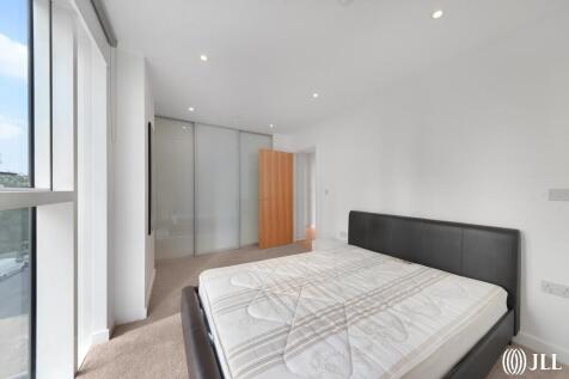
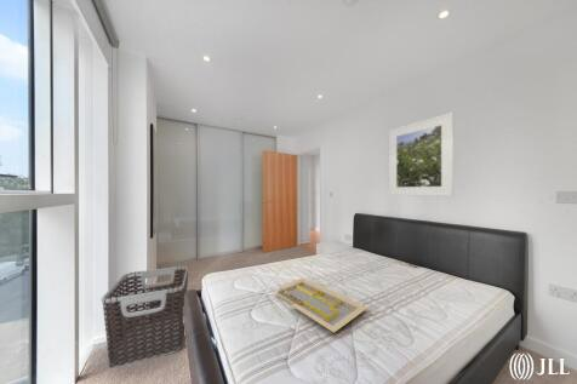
+ clothes hamper [101,264,189,369]
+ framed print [388,111,455,197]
+ serving tray [275,276,369,334]
